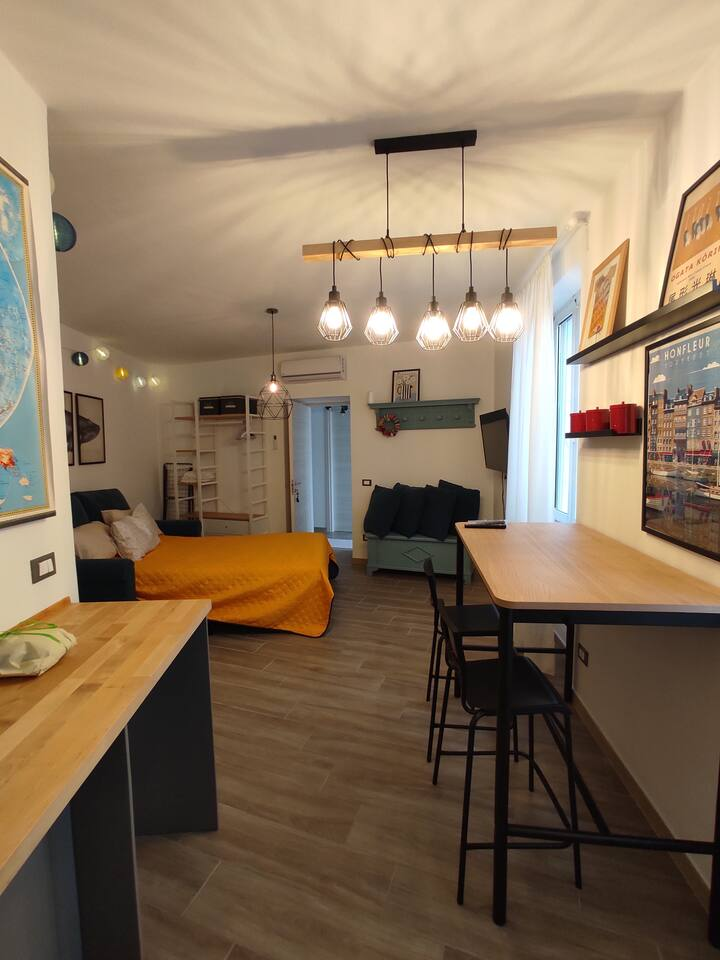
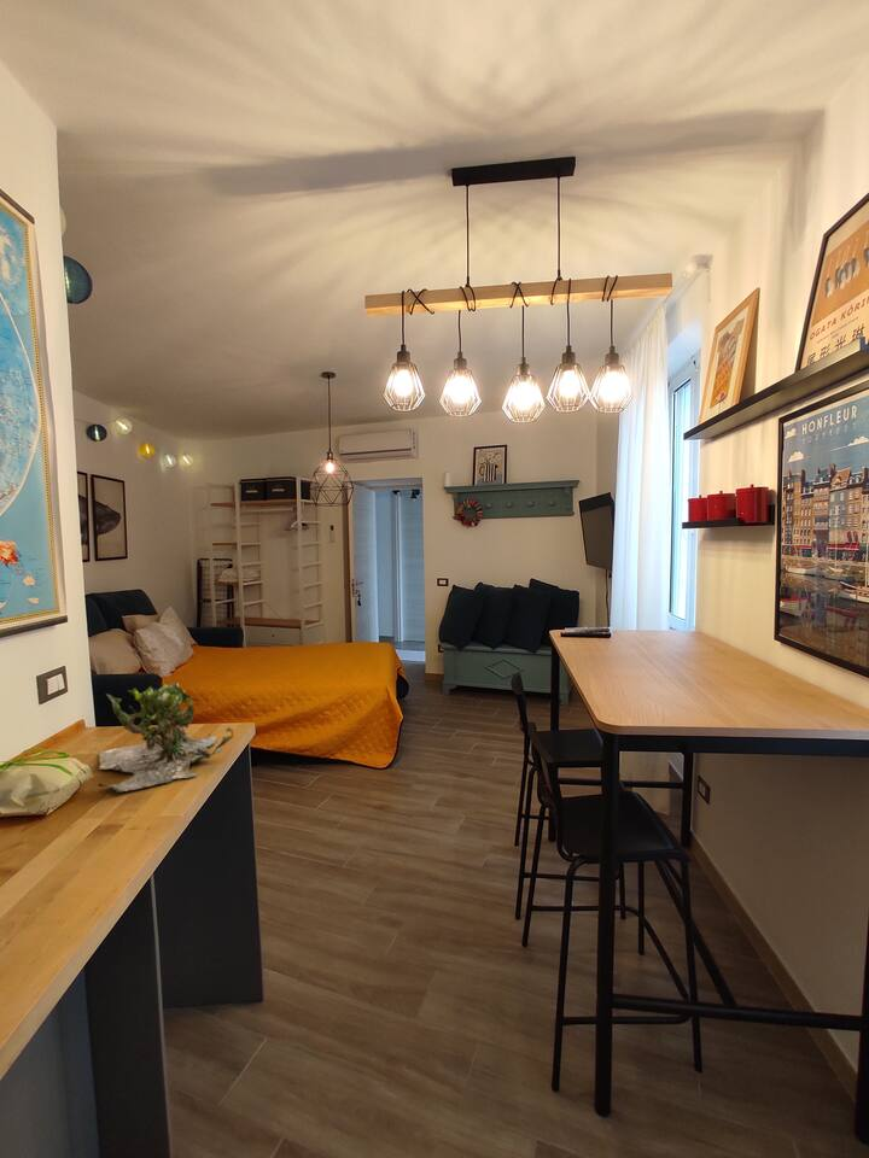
+ plant [97,682,235,794]
